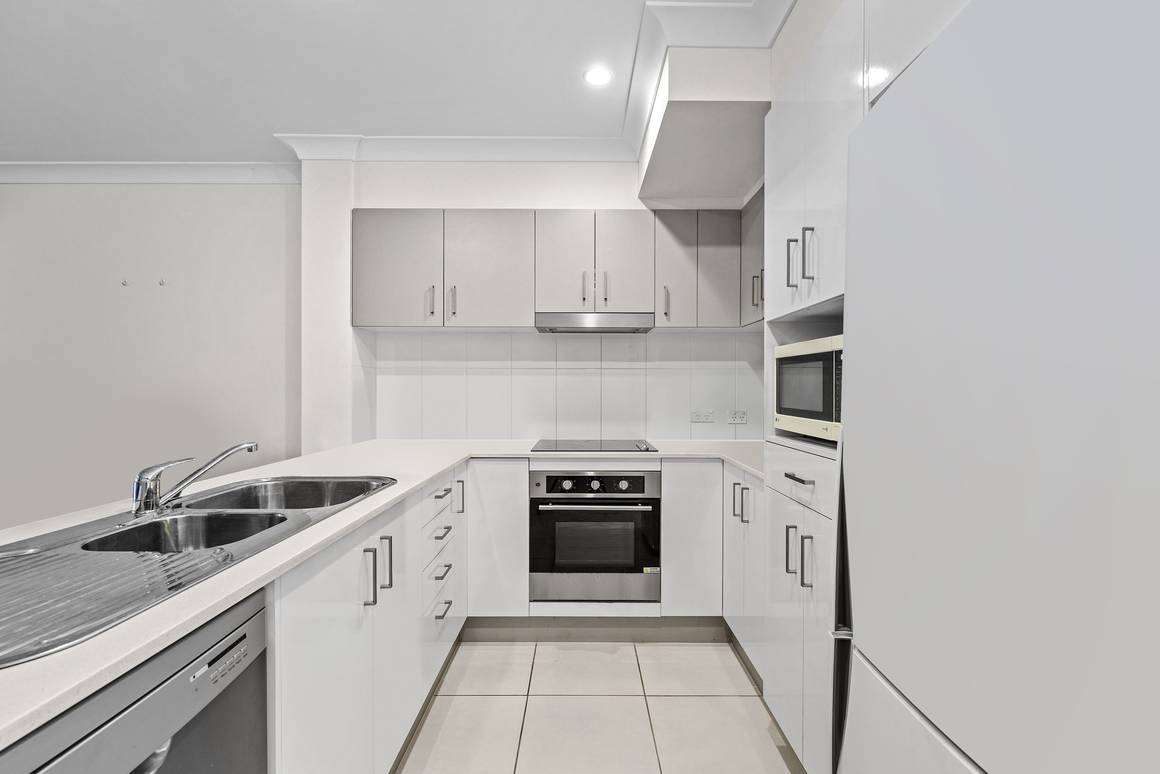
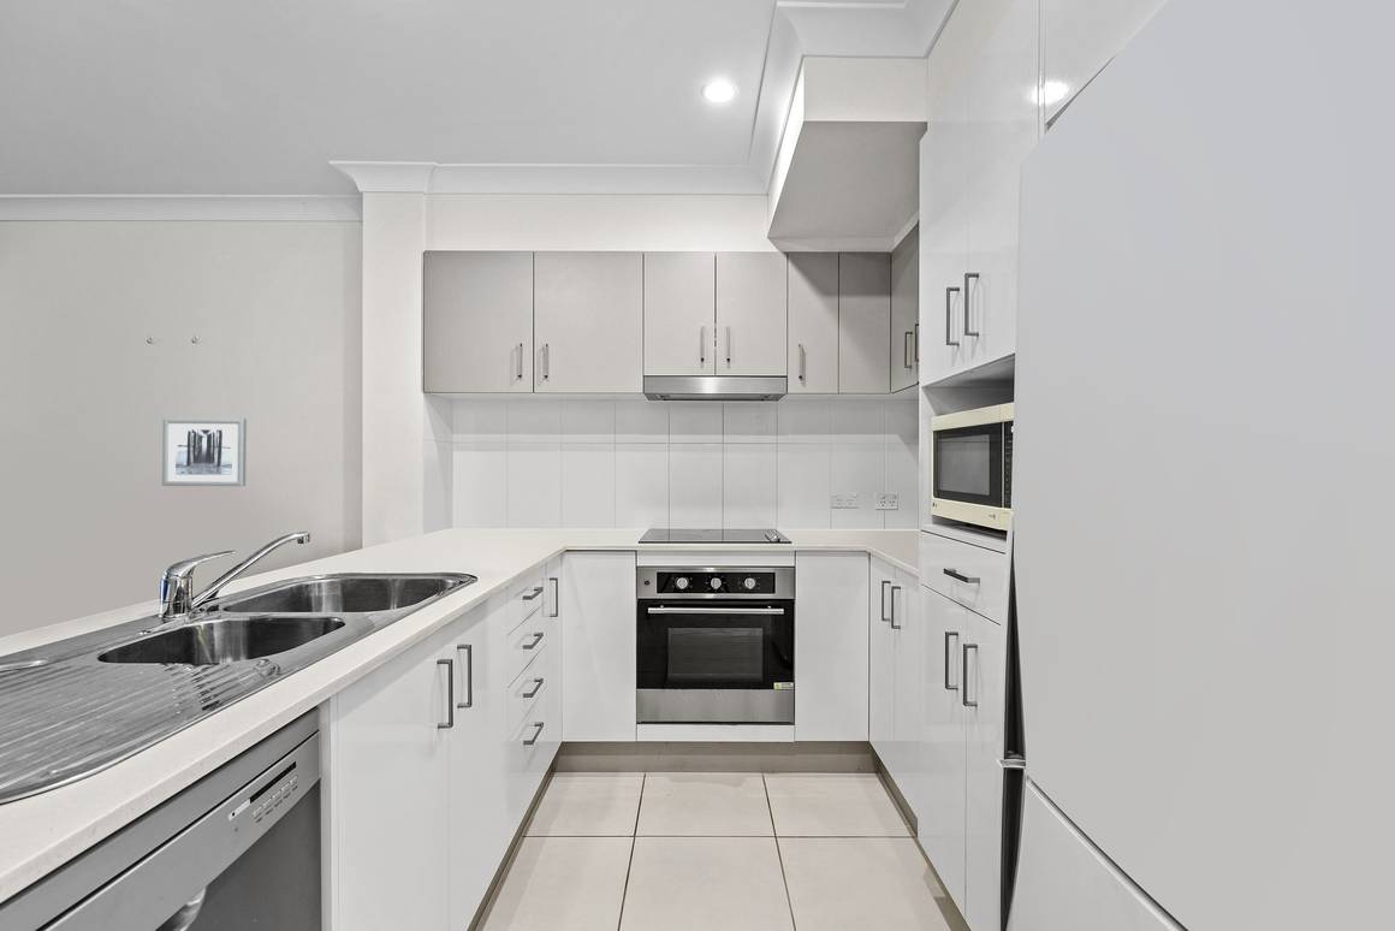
+ wall art [161,417,248,487]
